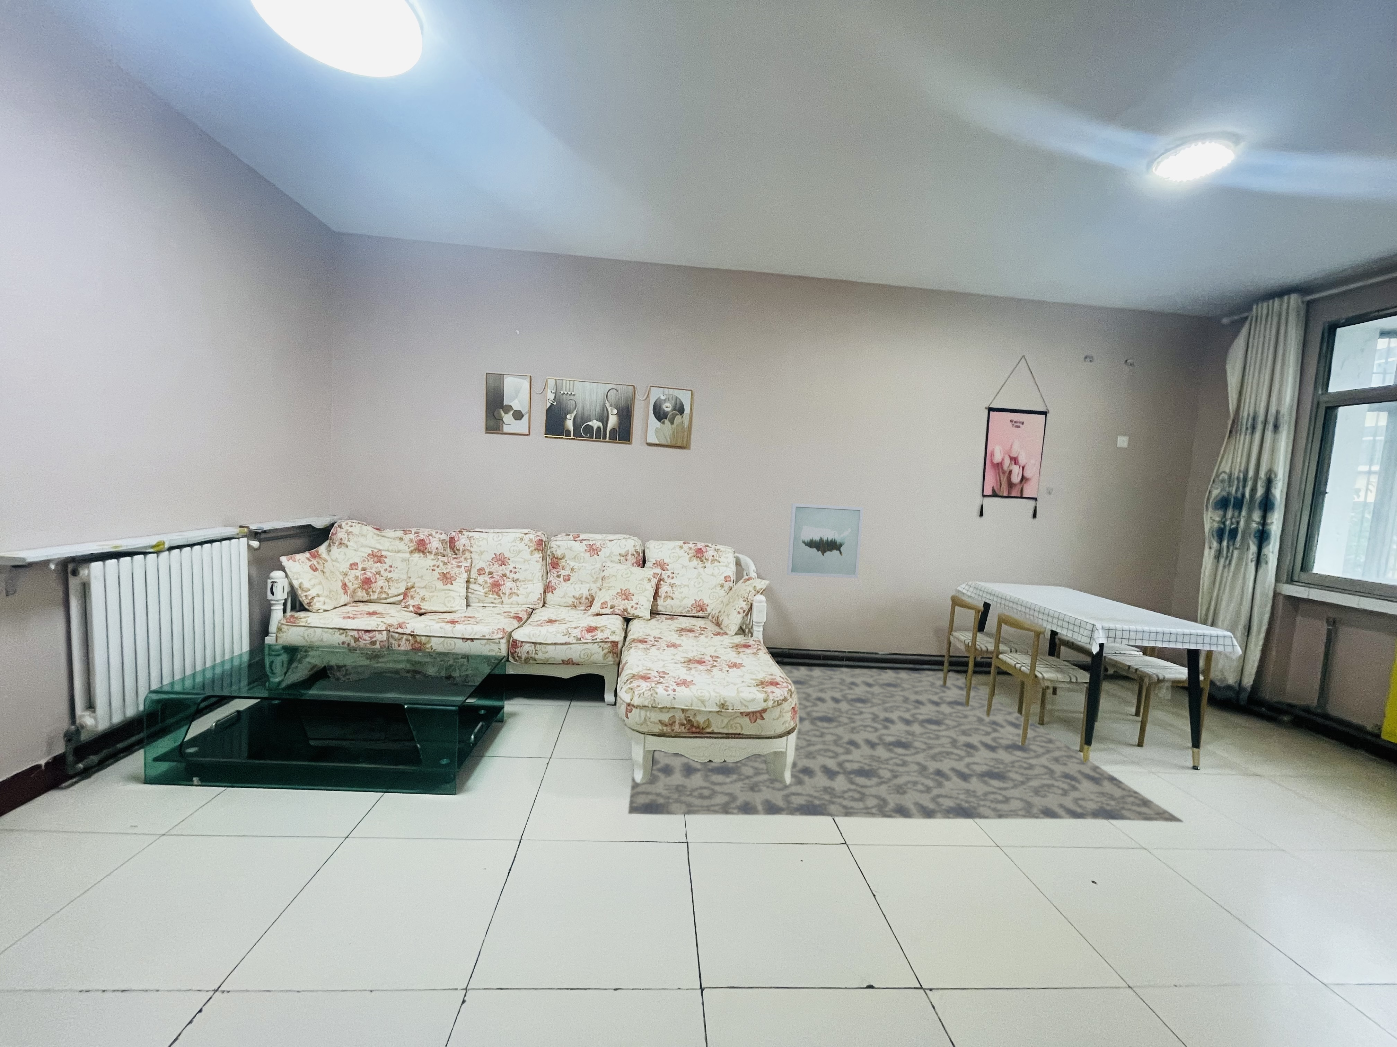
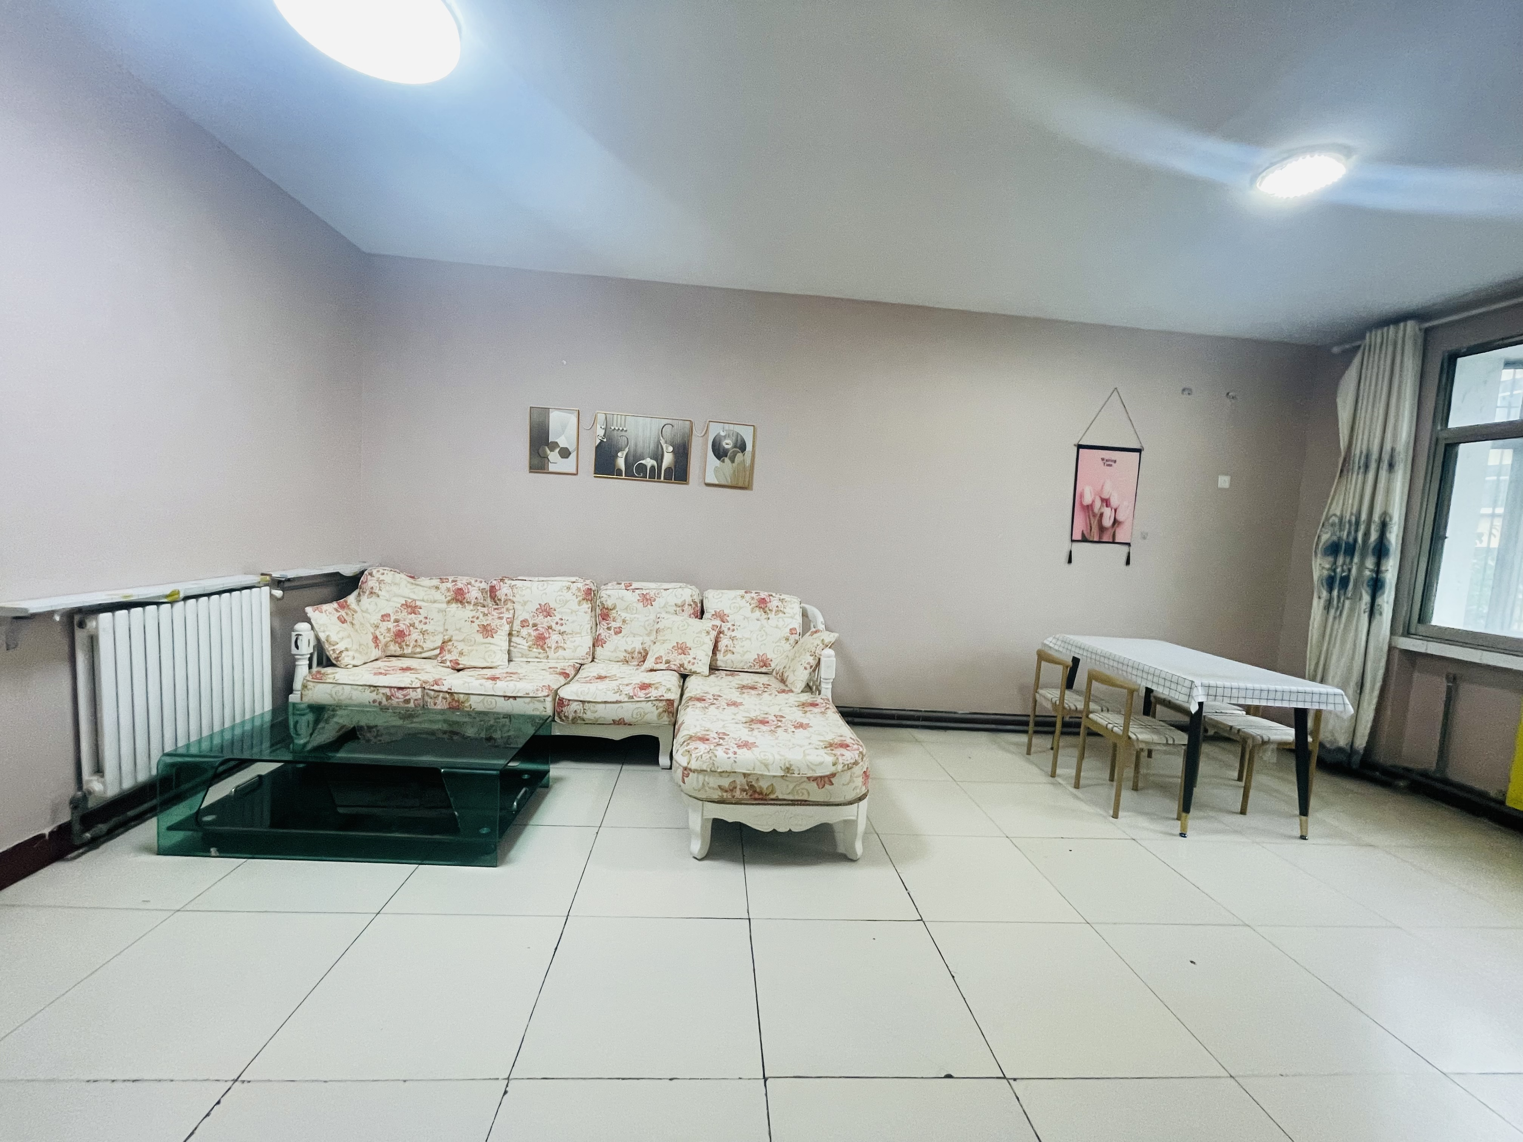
- wall art [787,503,864,578]
- rug [628,666,1184,823]
